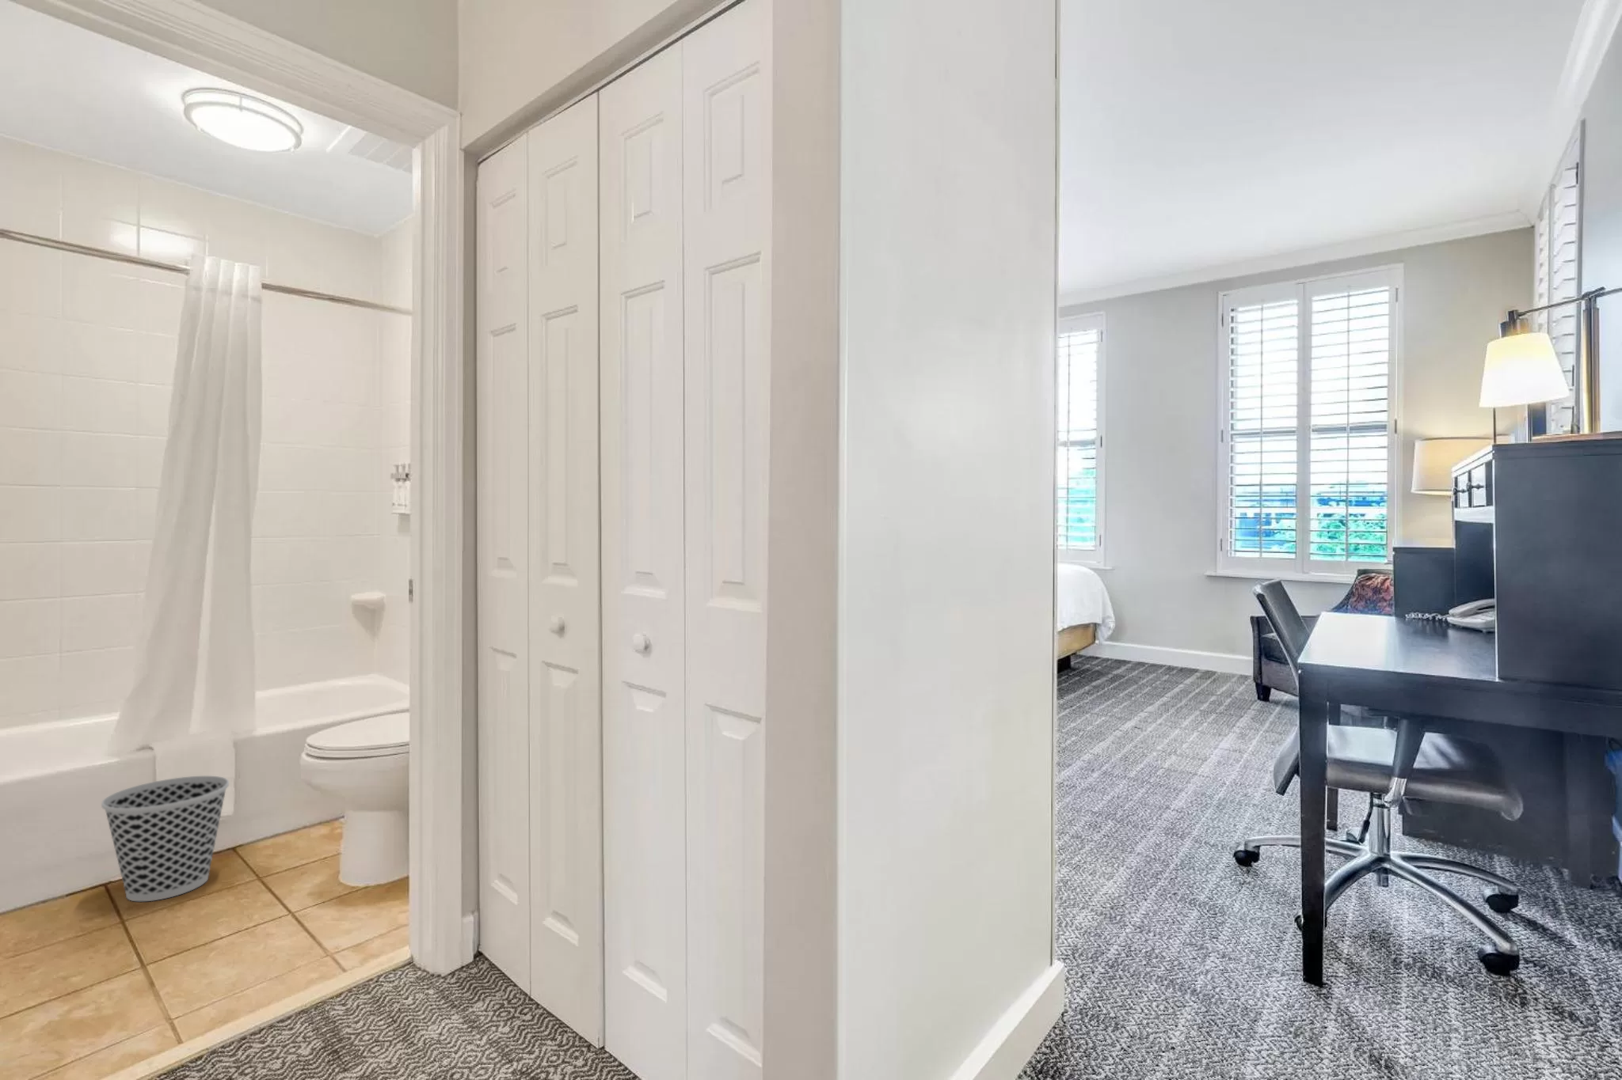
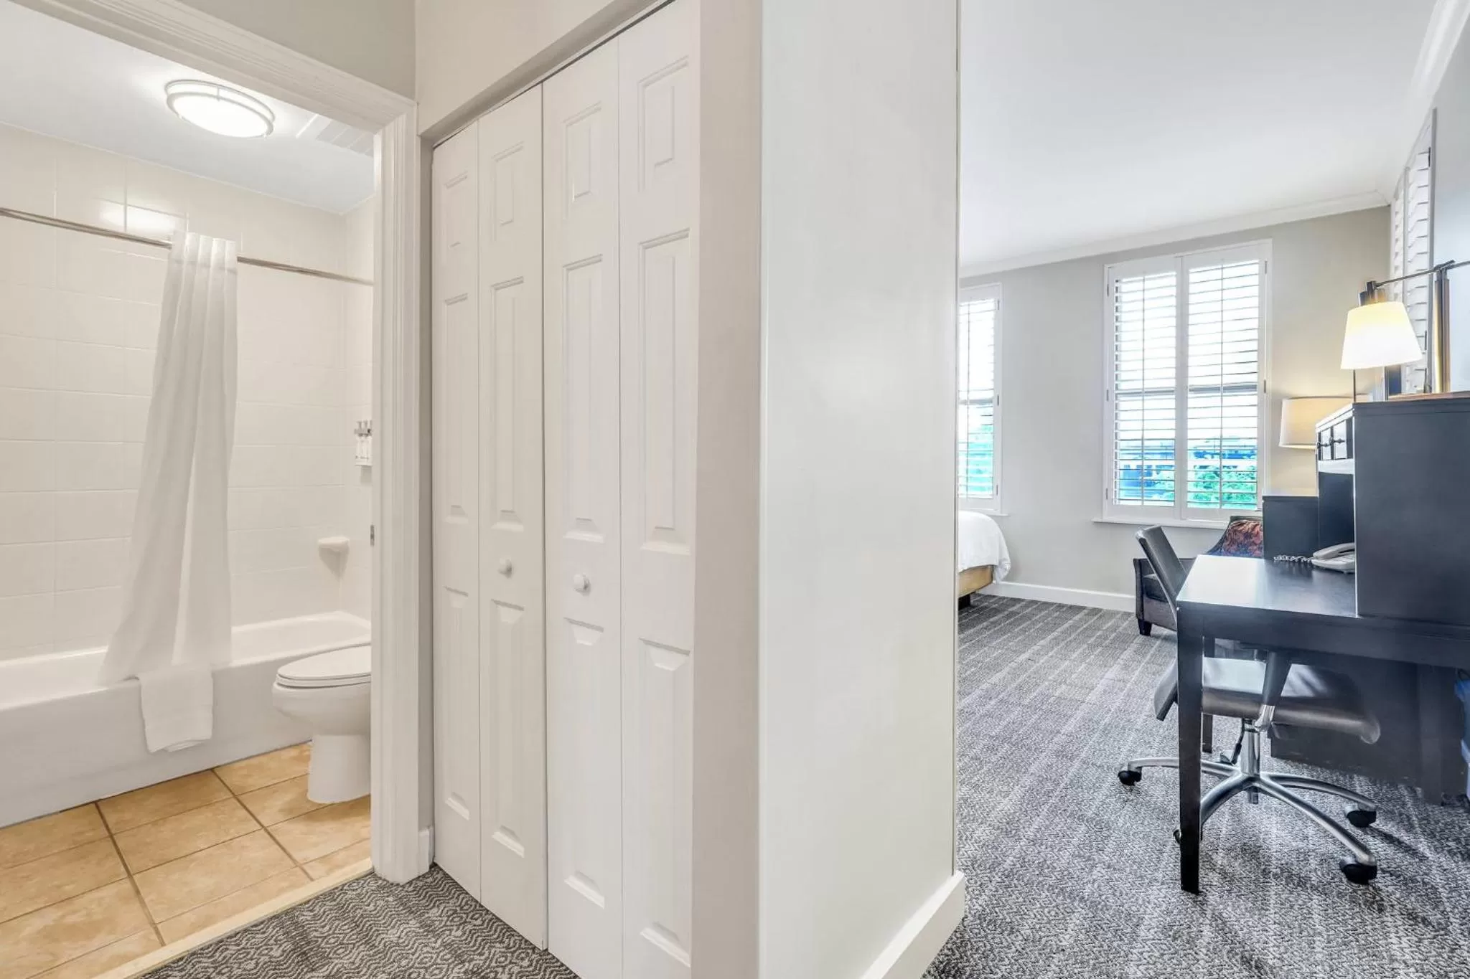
- wastebasket [100,775,229,902]
